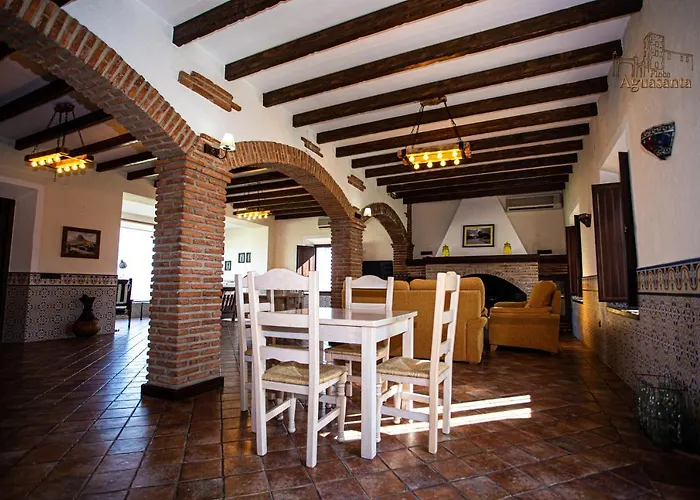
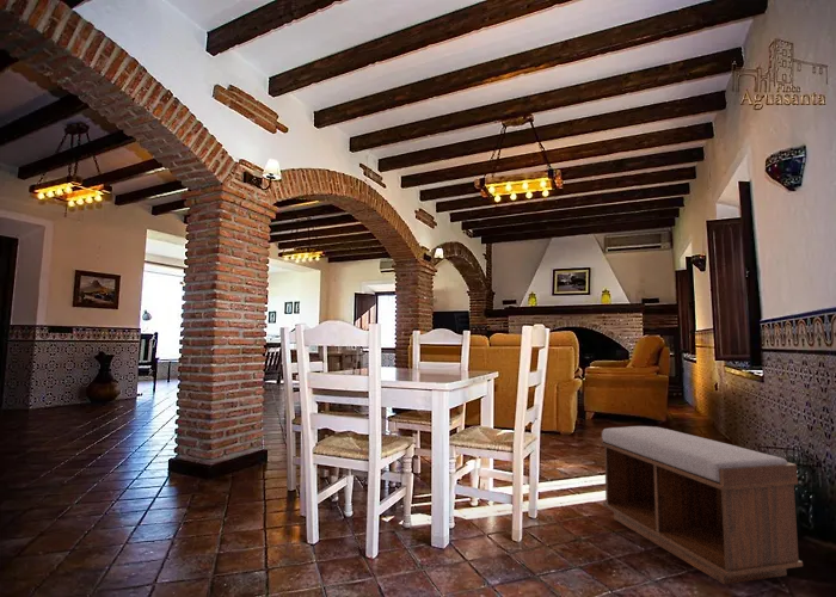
+ bench [600,425,804,585]
